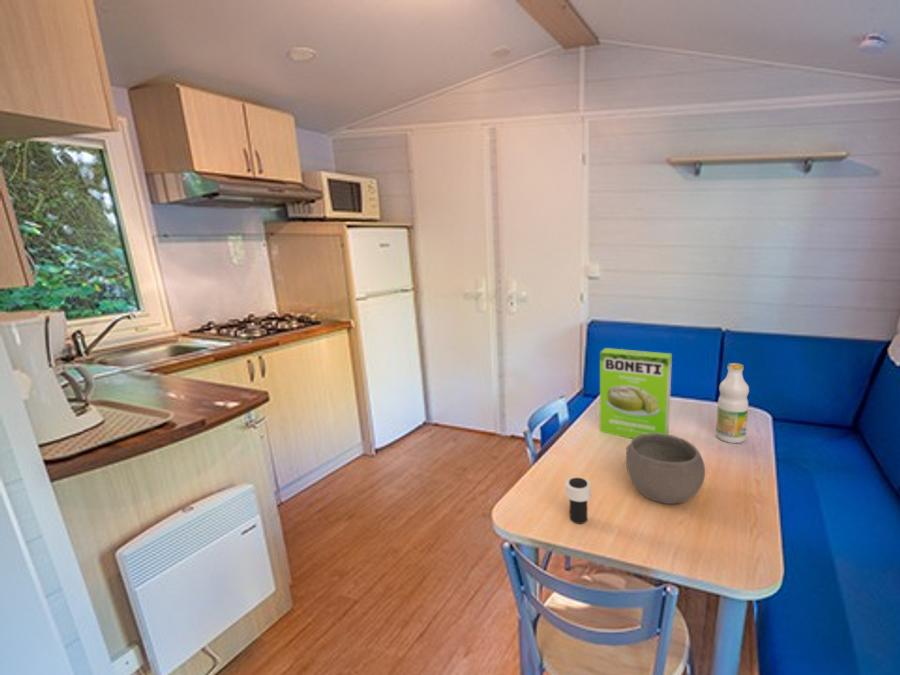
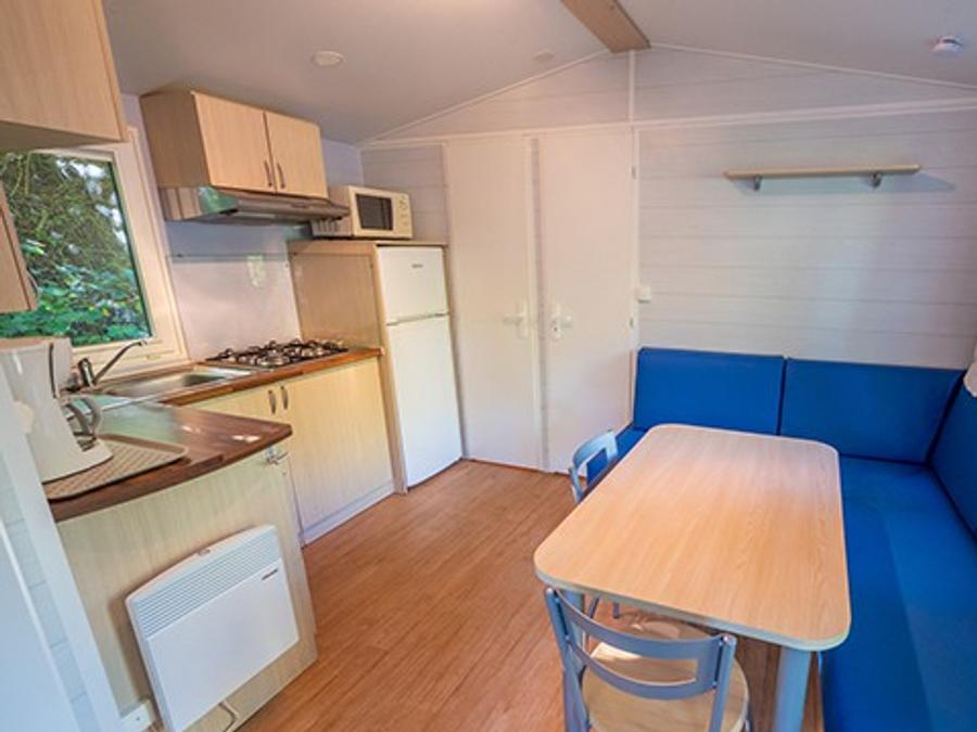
- bowl [625,433,706,505]
- bottle [715,362,750,444]
- cup [564,476,592,525]
- cake mix box [599,347,673,439]
